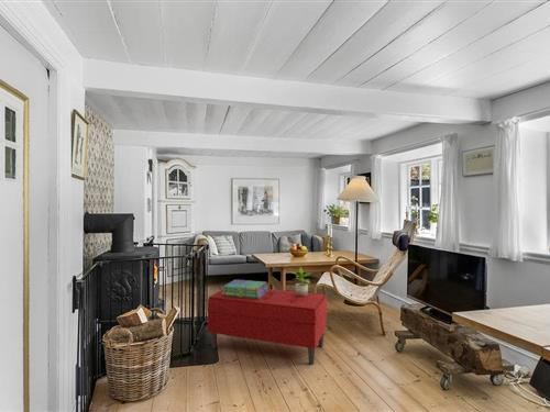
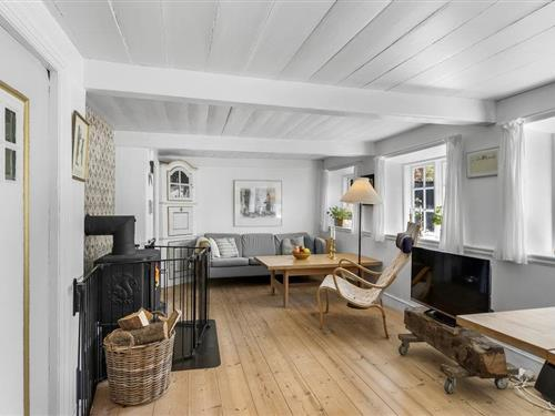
- bench [206,288,328,366]
- potted plant [288,266,314,296]
- stack of books [222,279,268,299]
